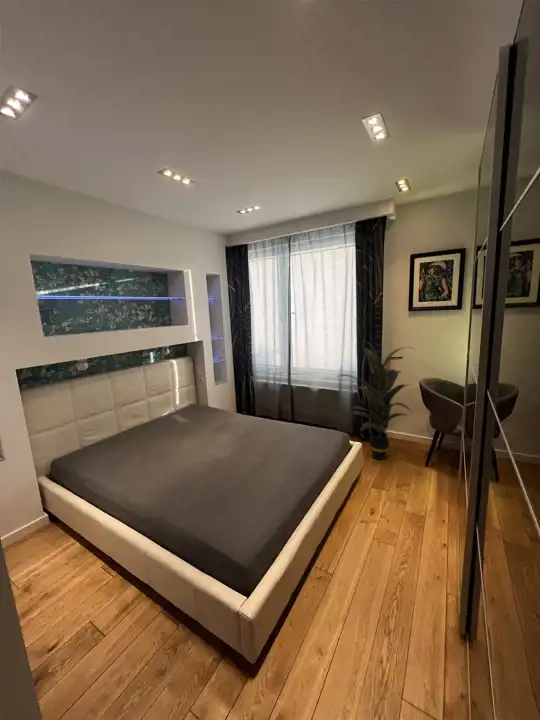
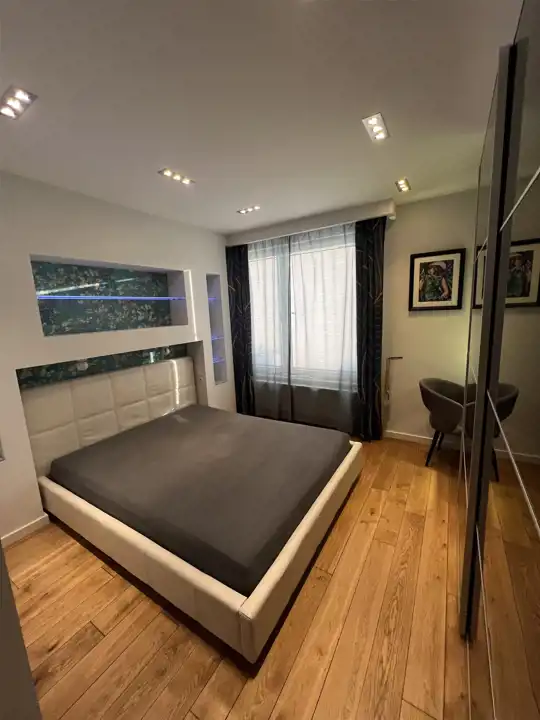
- indoor plant [335,340,416,461]
